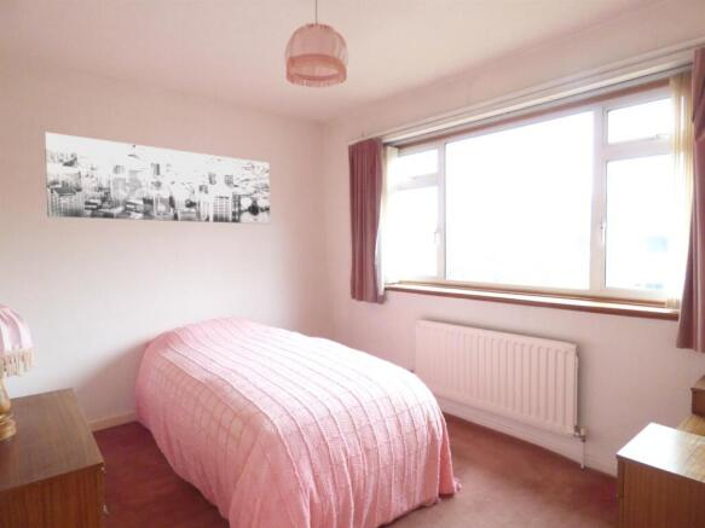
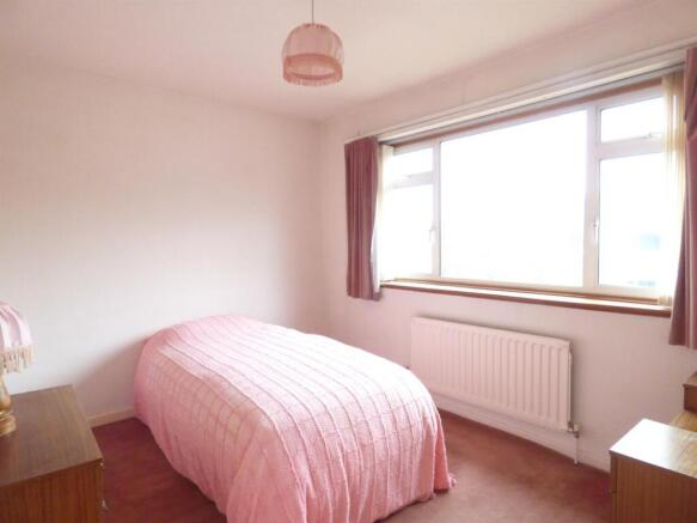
- wall art [44,130,271,225]
